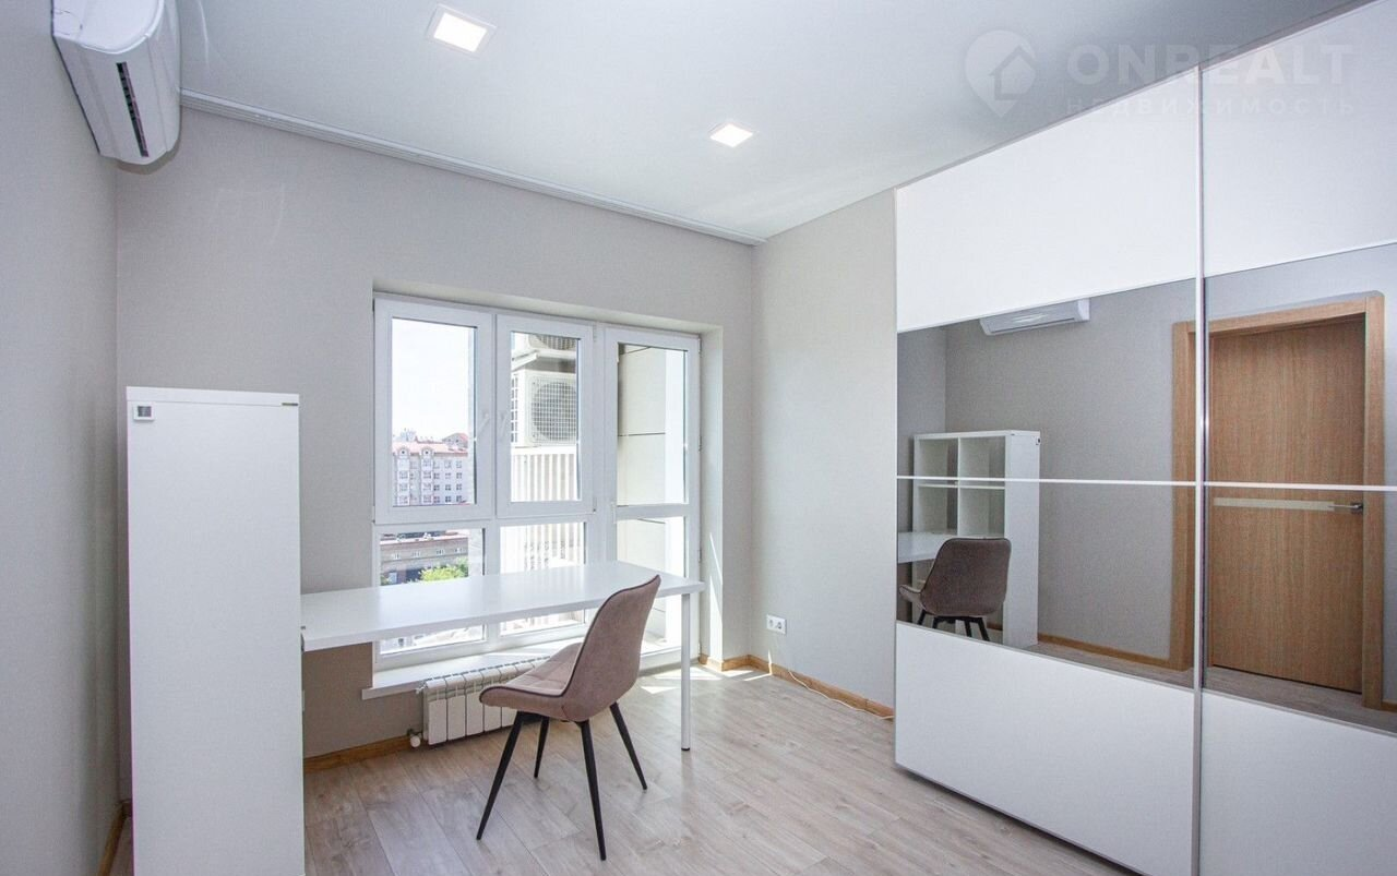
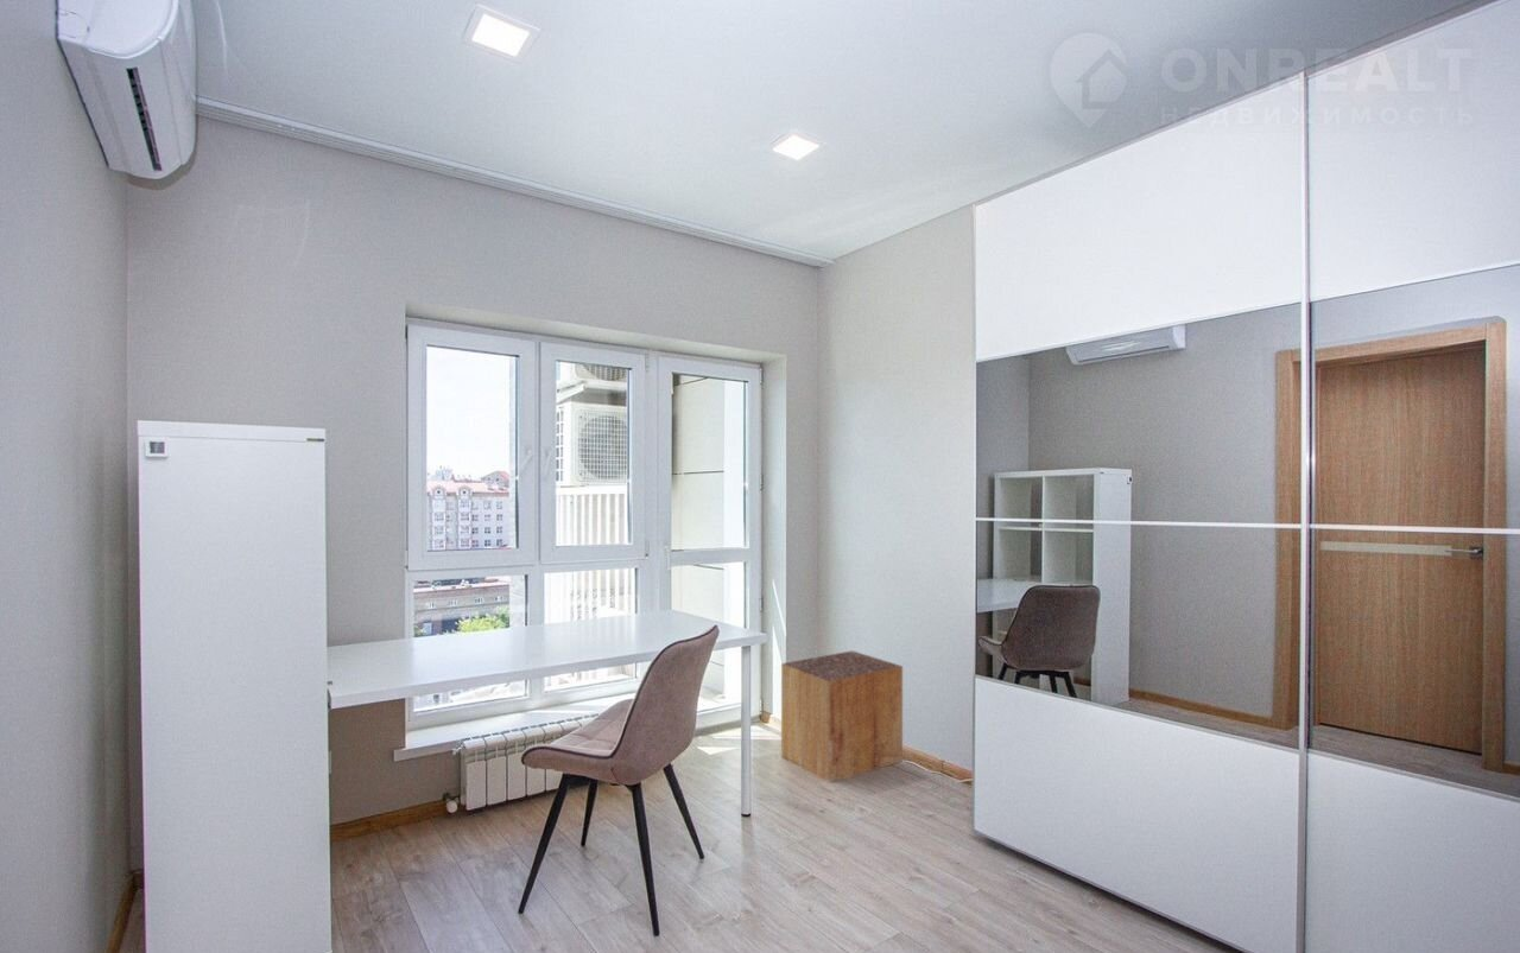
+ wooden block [780,649,904,783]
